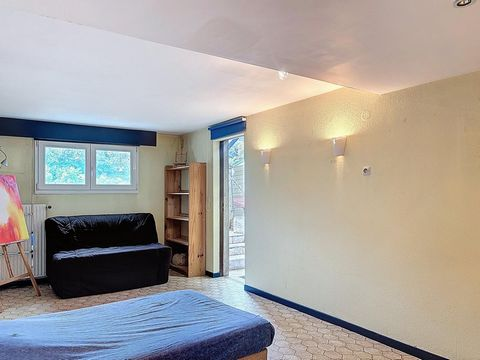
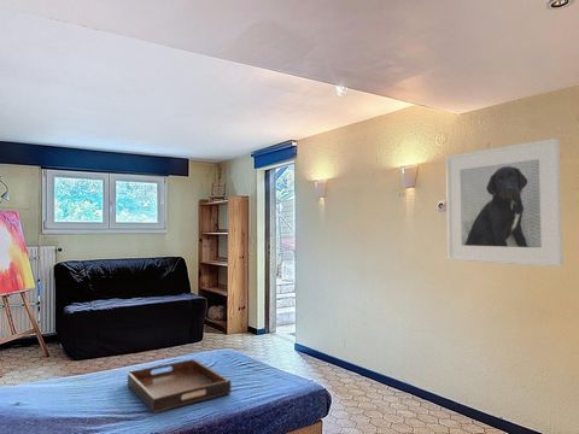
+ serving tray [127,358,232,415]
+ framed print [445,137,563,268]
